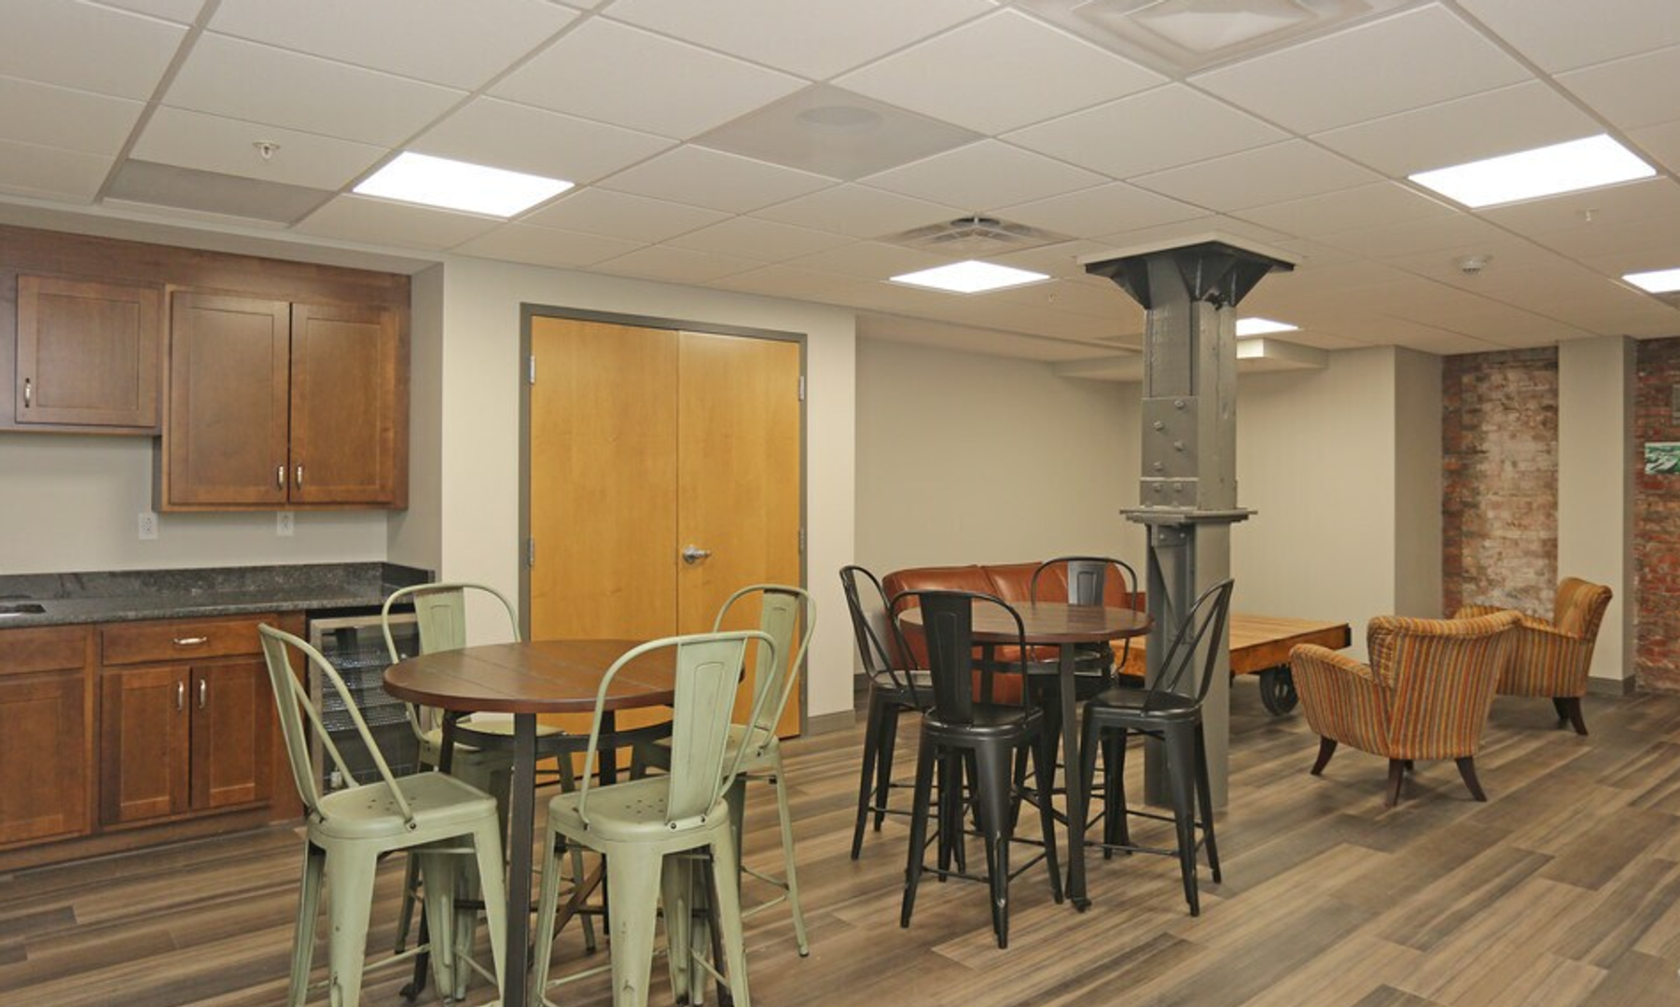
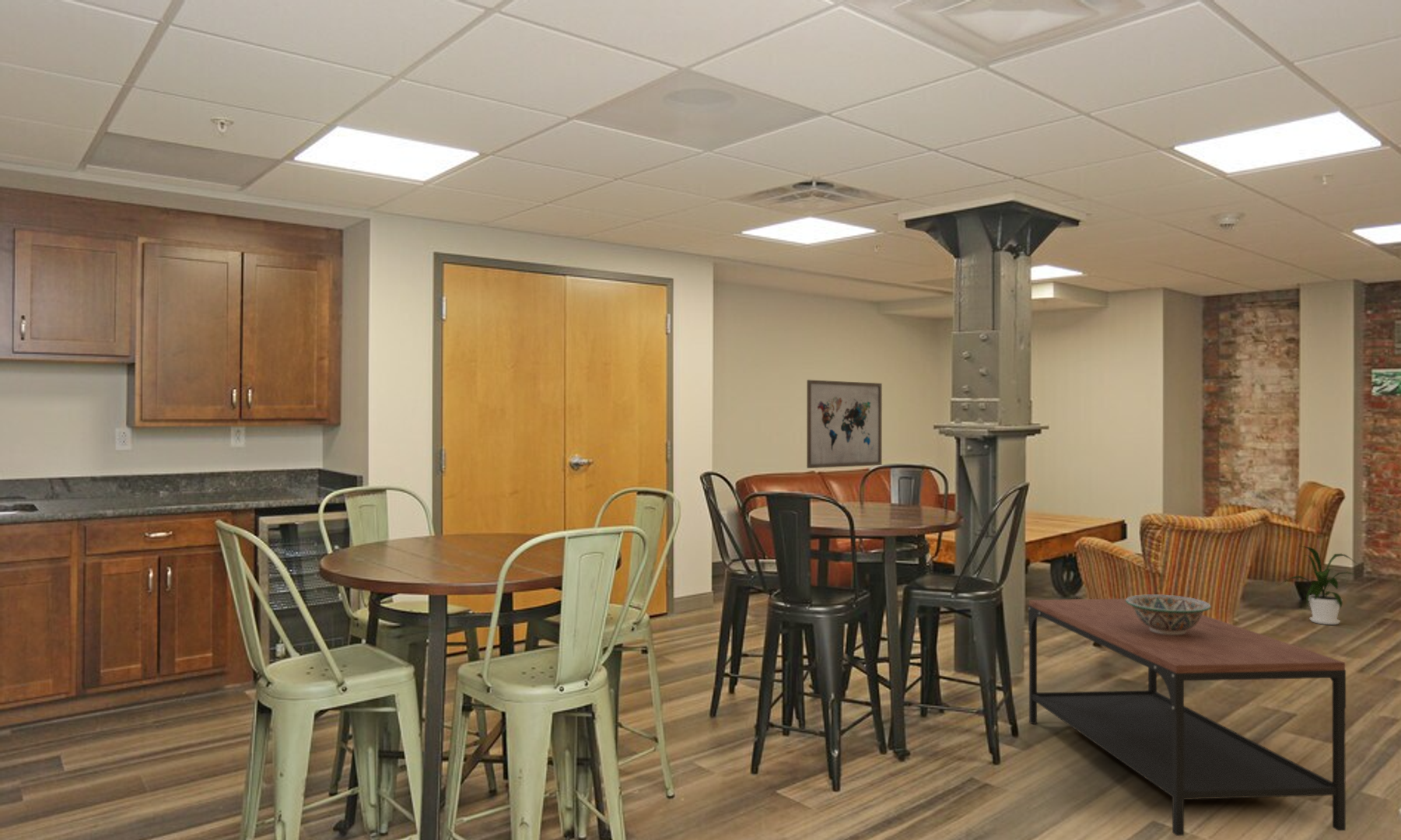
+ house plant [1277,545,1361,625]
+ wall art [806,379,883,469]
+ decorative bowl [1126,593,1212,635]
+ coffee table [1028,598,1347,837]
